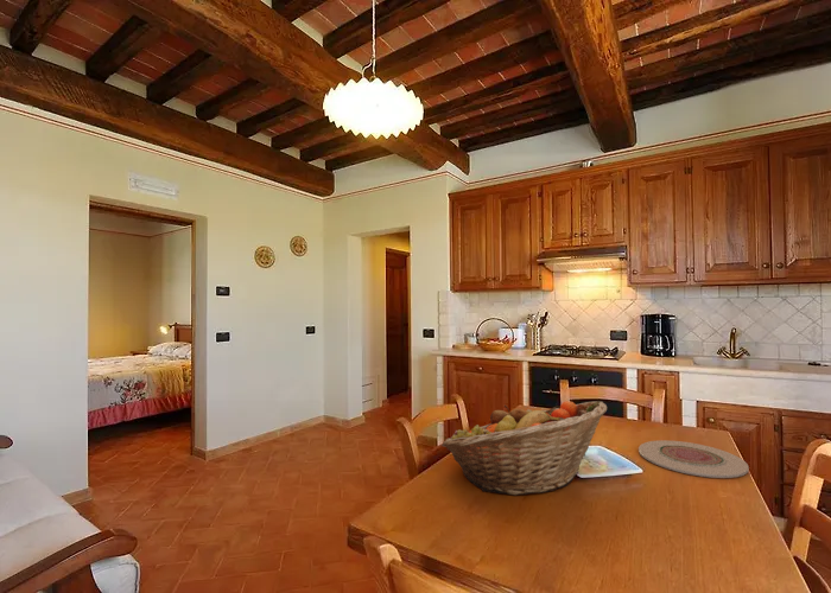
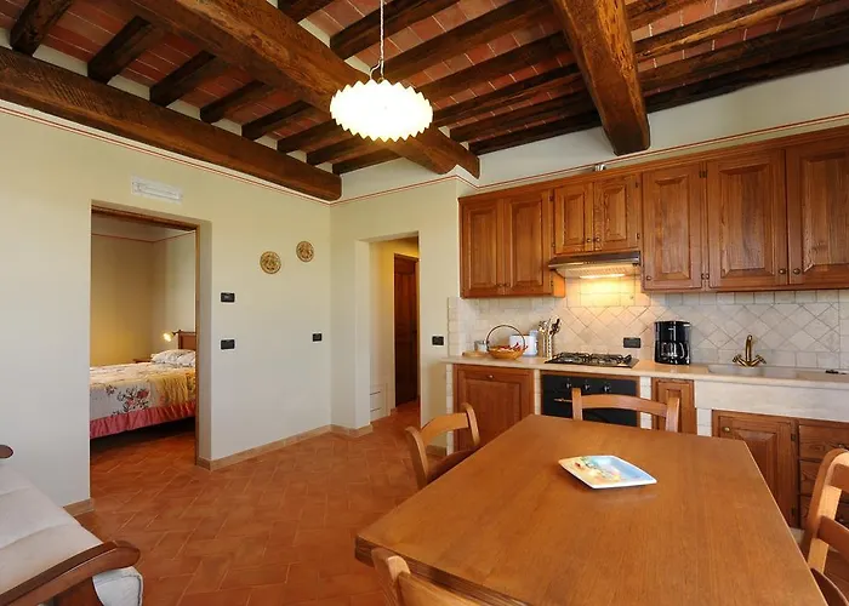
- plate [637,439,750,479]
- fruit basket [440,400,608,496]
